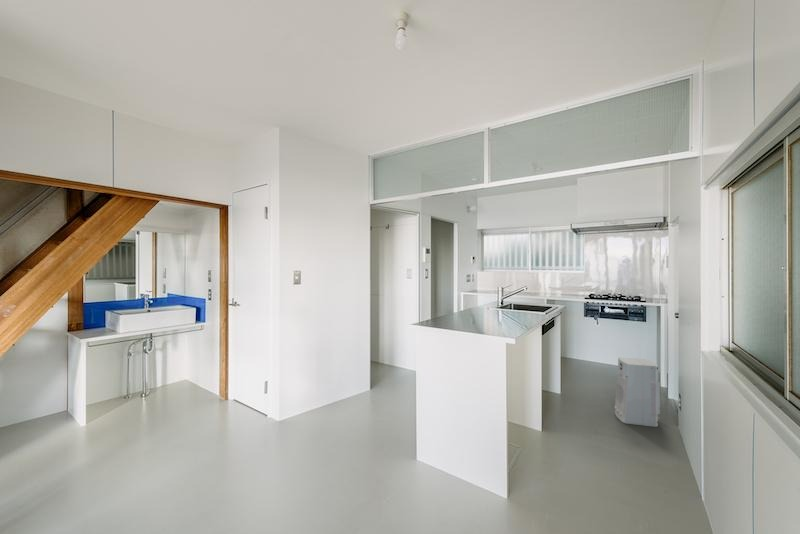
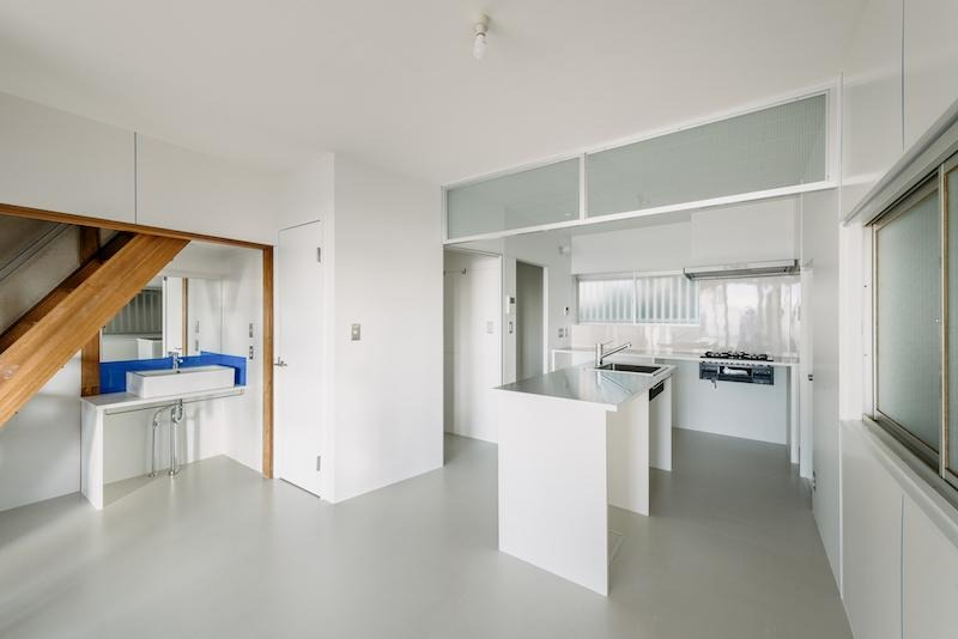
- air purifier [613,356,661,428]
